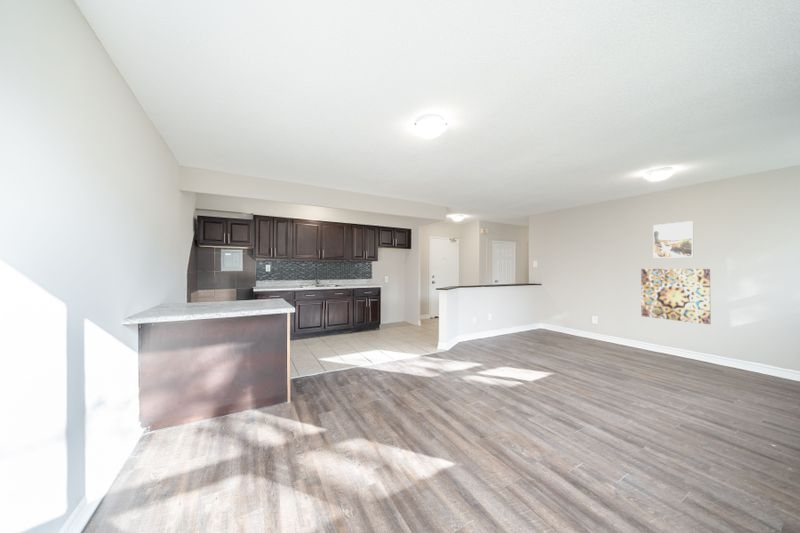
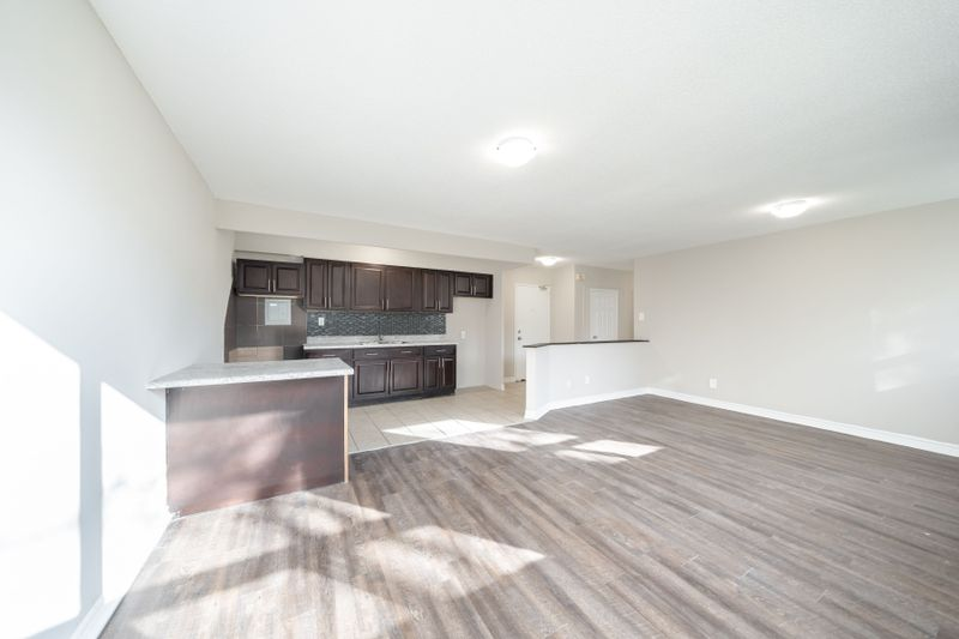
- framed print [652,220,694,259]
- wall art [640,268,711,325]
